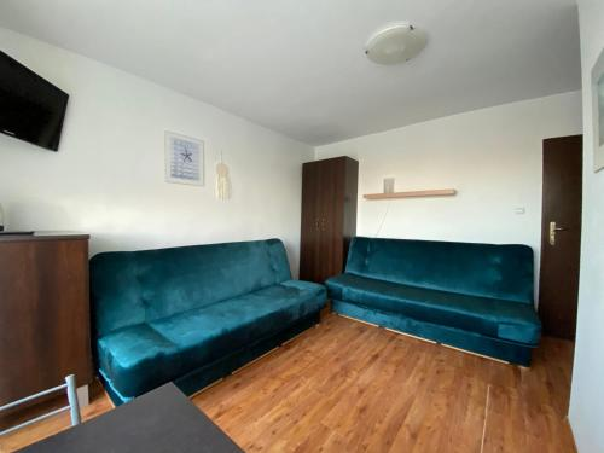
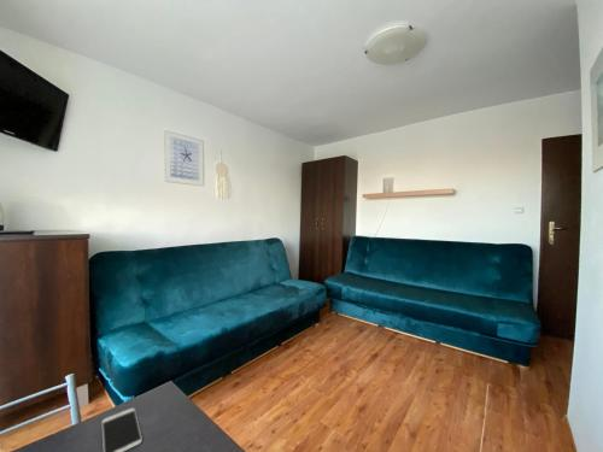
+ smartphone [100,407,144,452]
